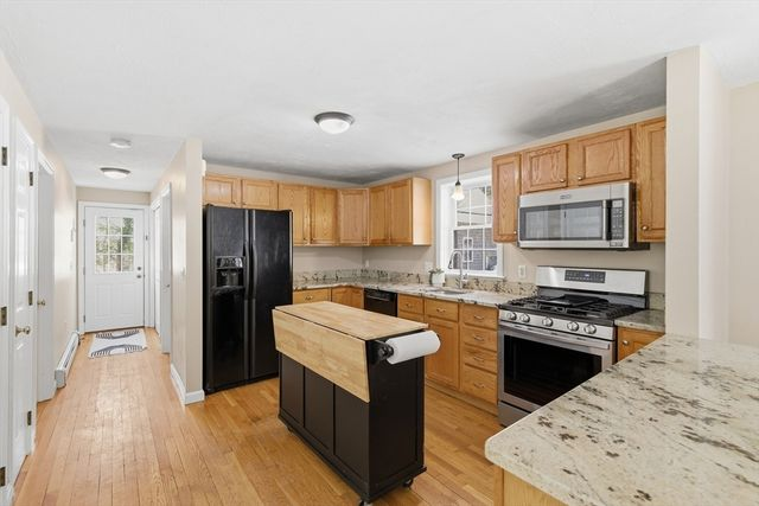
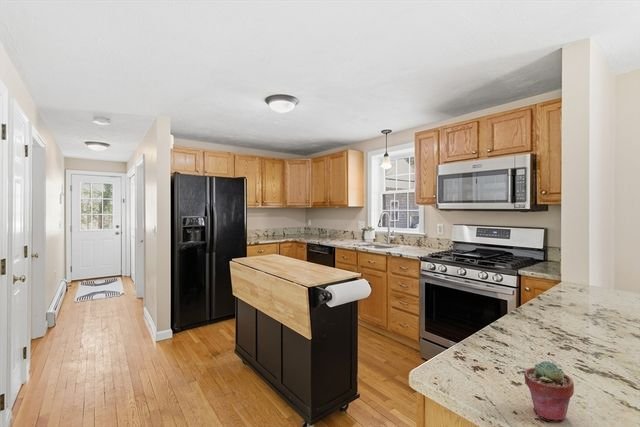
+ potted succulent [523,360,575,422]
